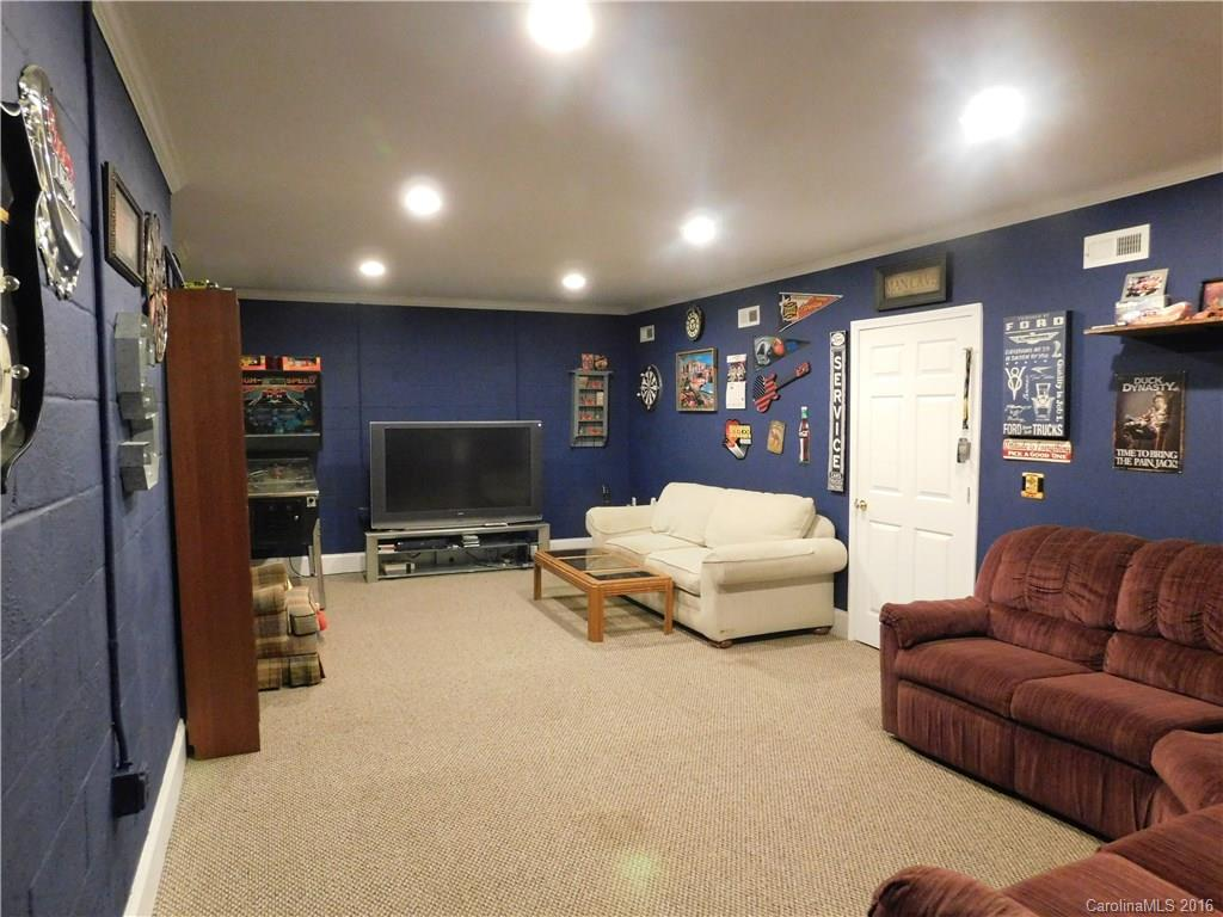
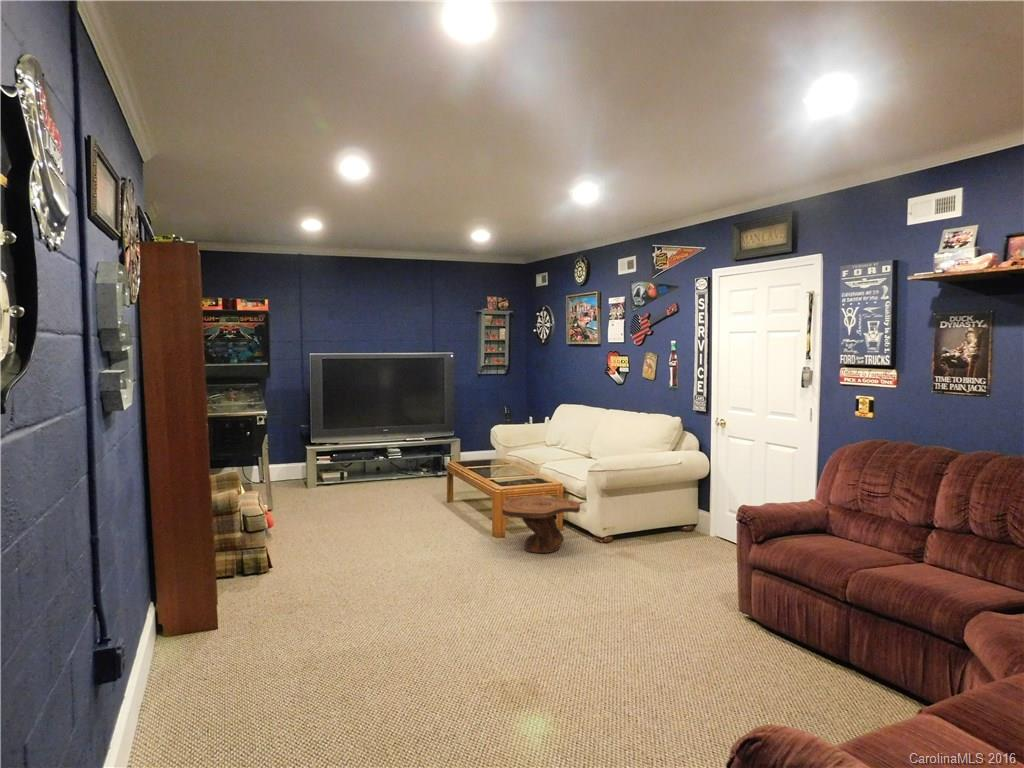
+ side table [501,495,588,554]
